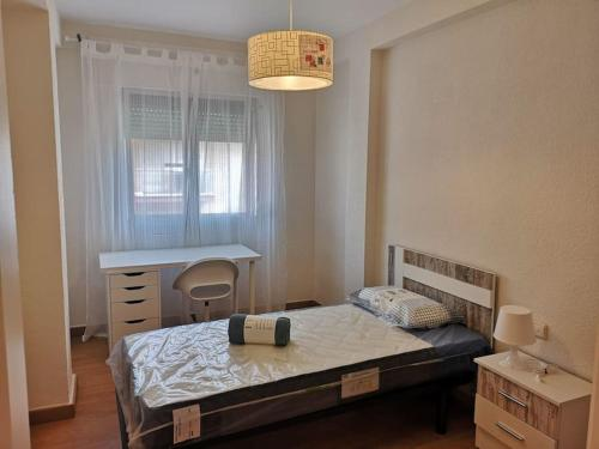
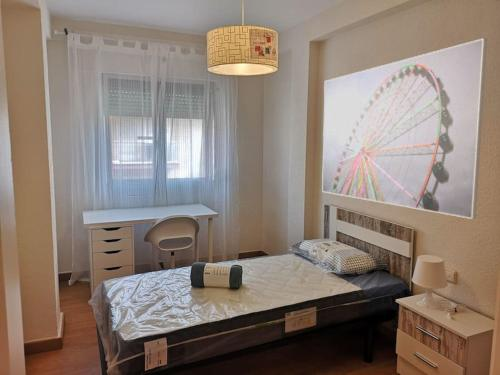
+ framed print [321,37,488,220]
